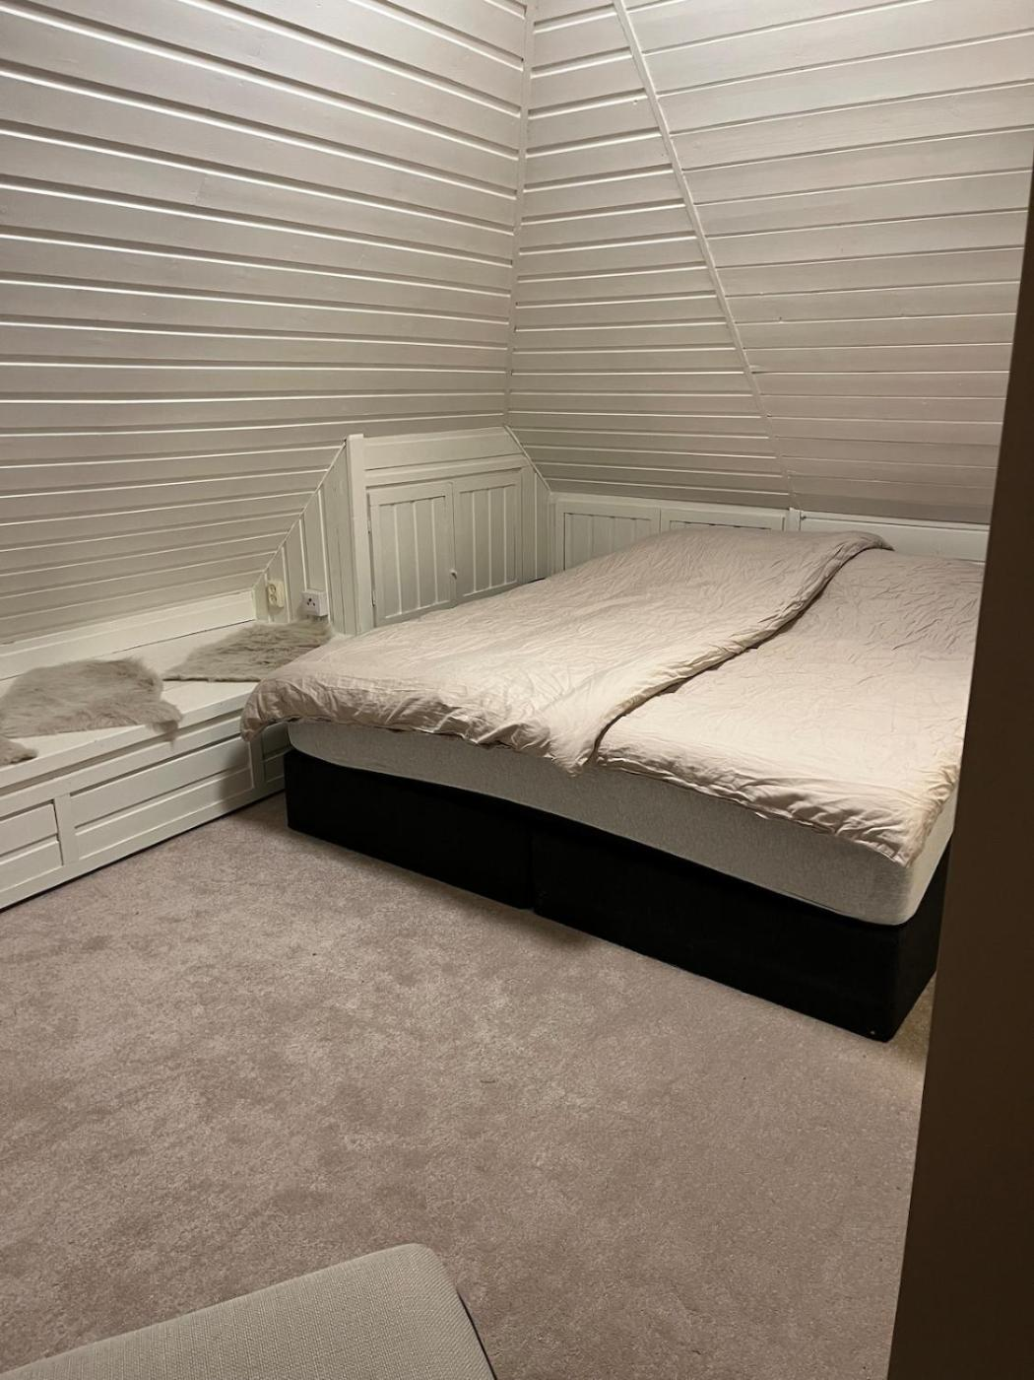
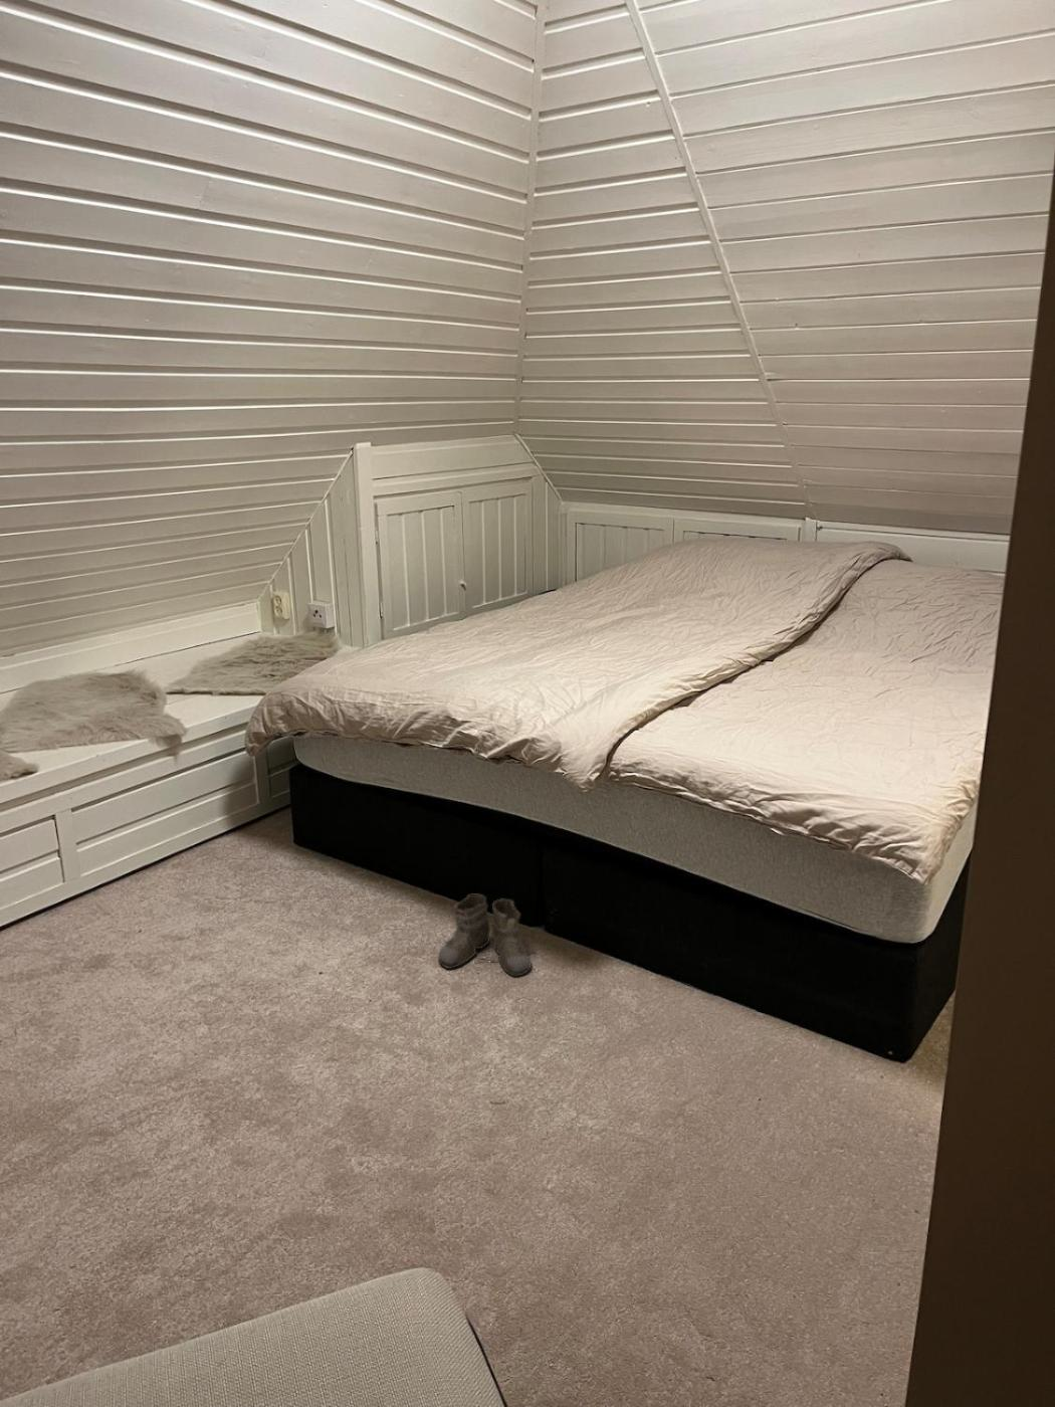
+ boots [437,893,535,978]
